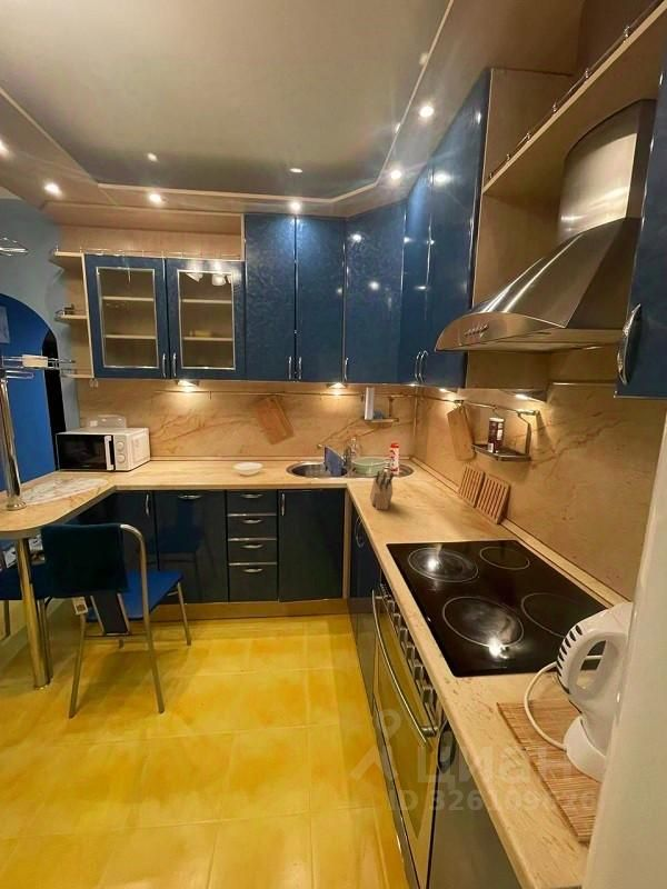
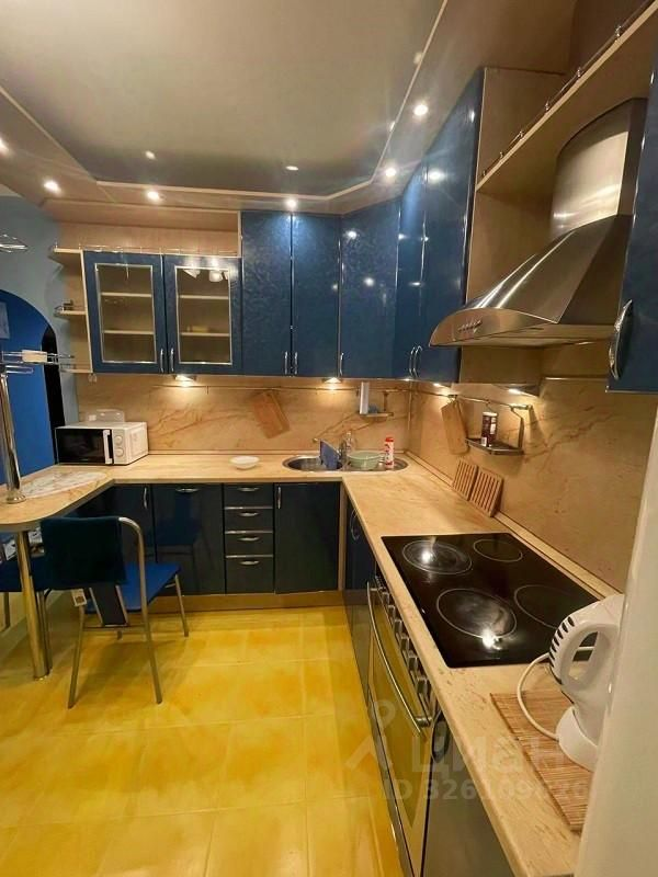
- knife block [369,470,395,511]
